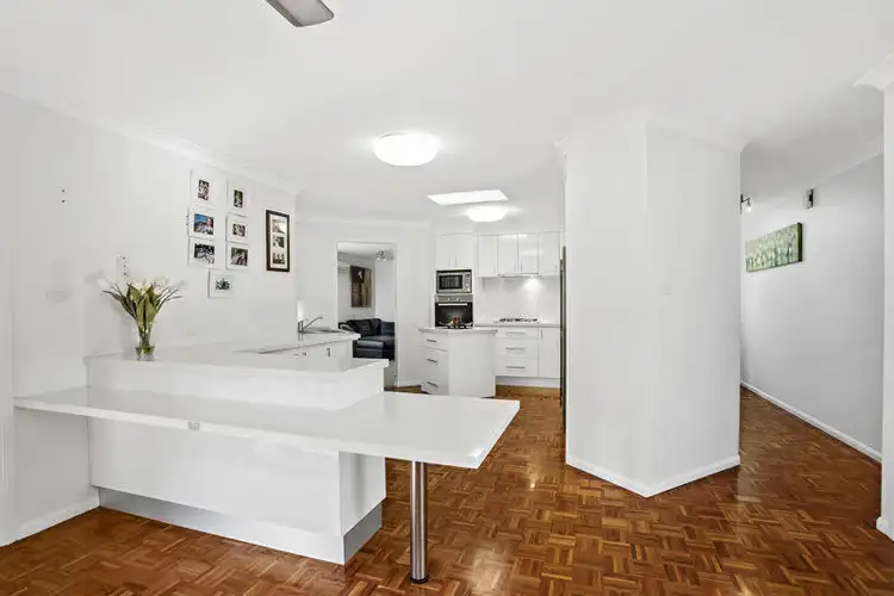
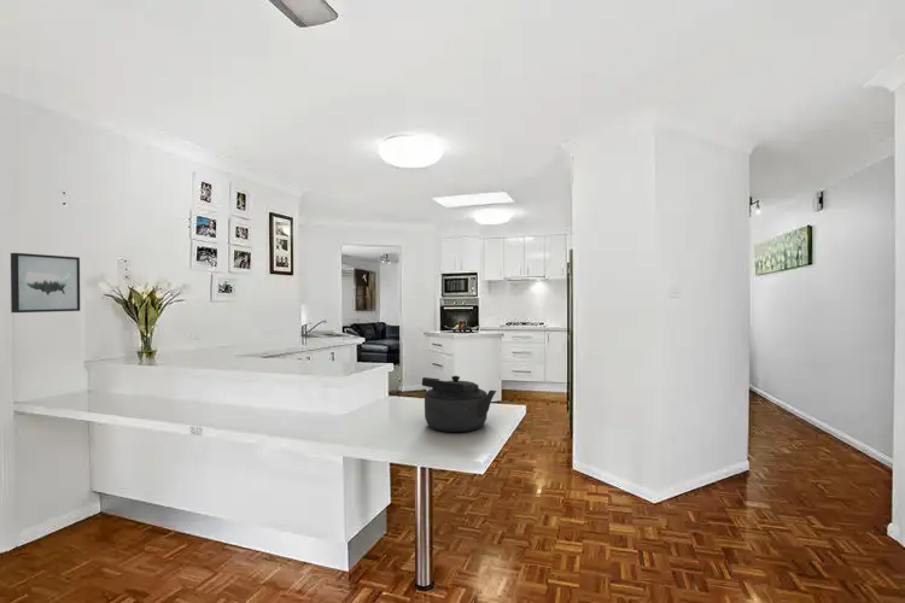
+ wall art [10,252,81,314]
+ kettle [421,375,497,433]
